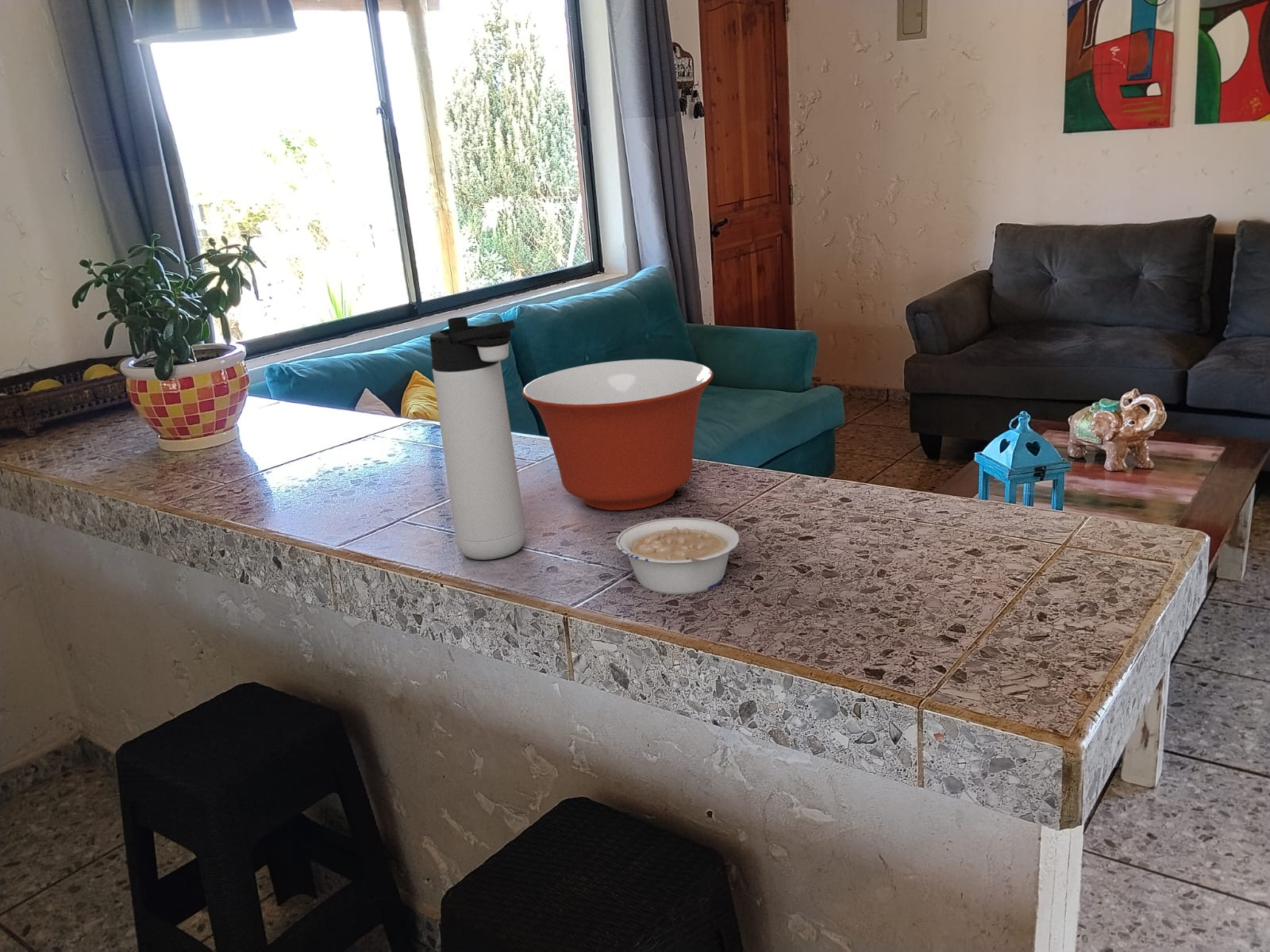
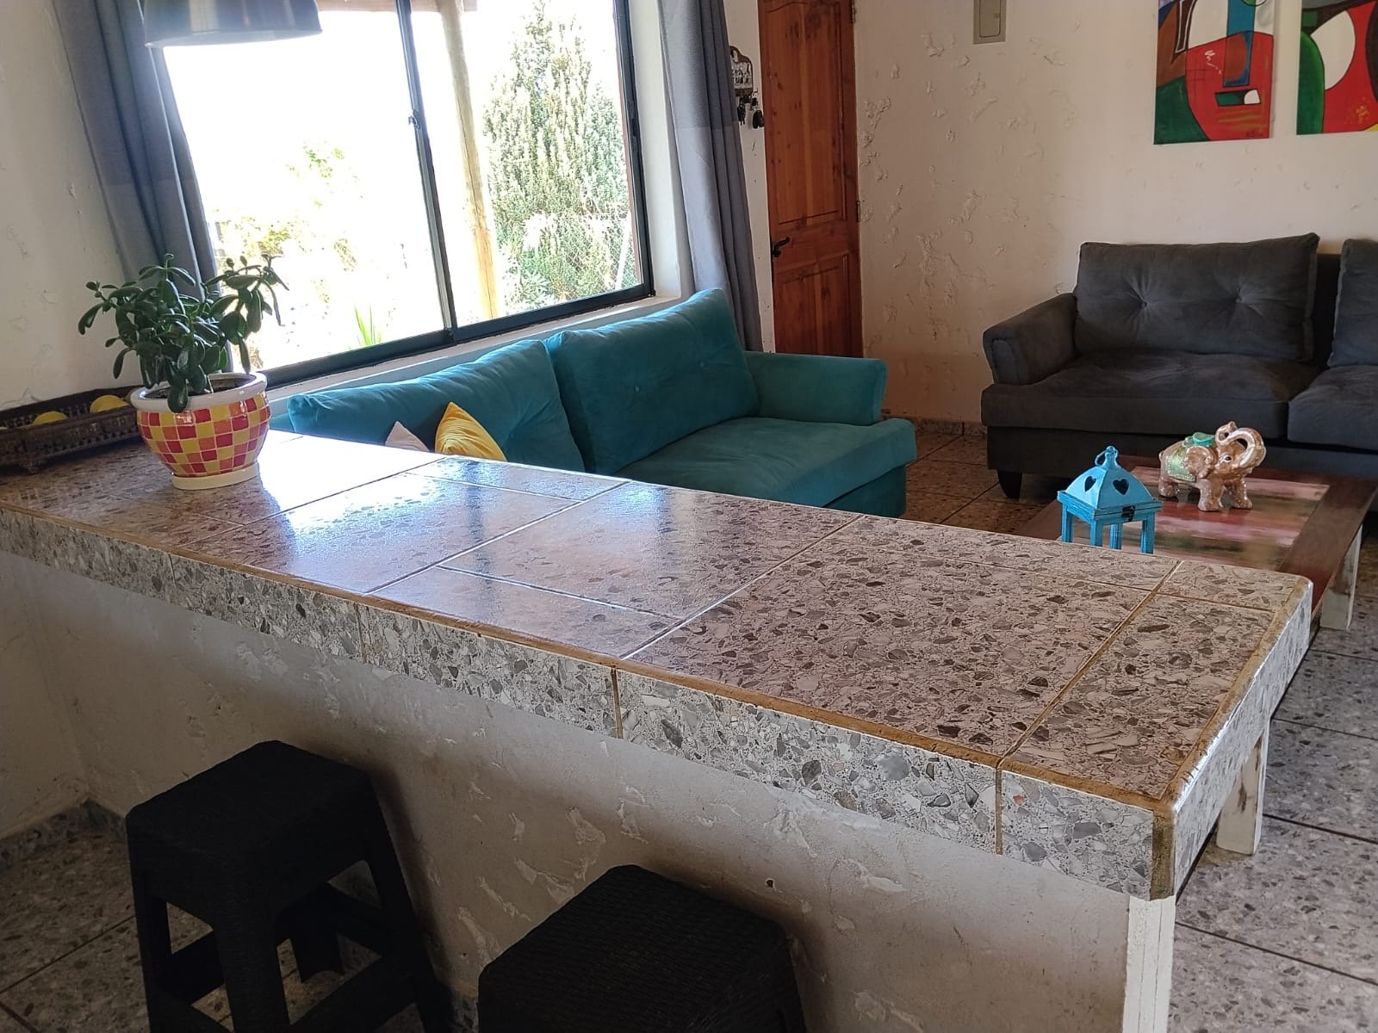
- mixing bowl [521,359,714,511]
- legume [615,516,741,595]
- thermos bottle [429,316,526,561]
